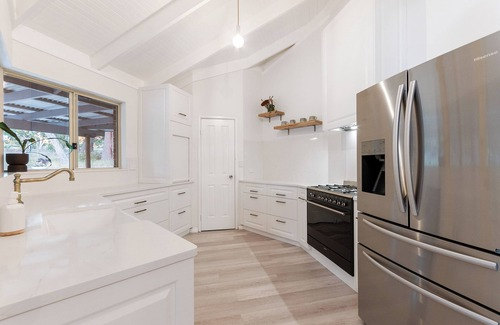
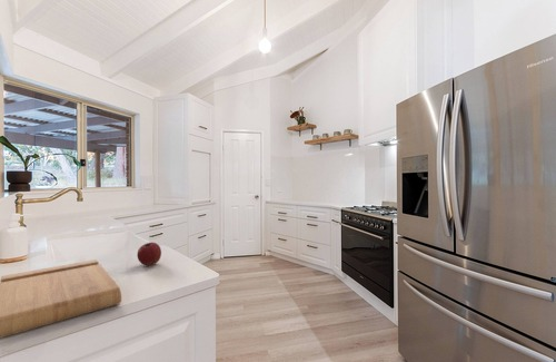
+ cutting board [0,258,122,340]
+ apple [136,242,162,266]
